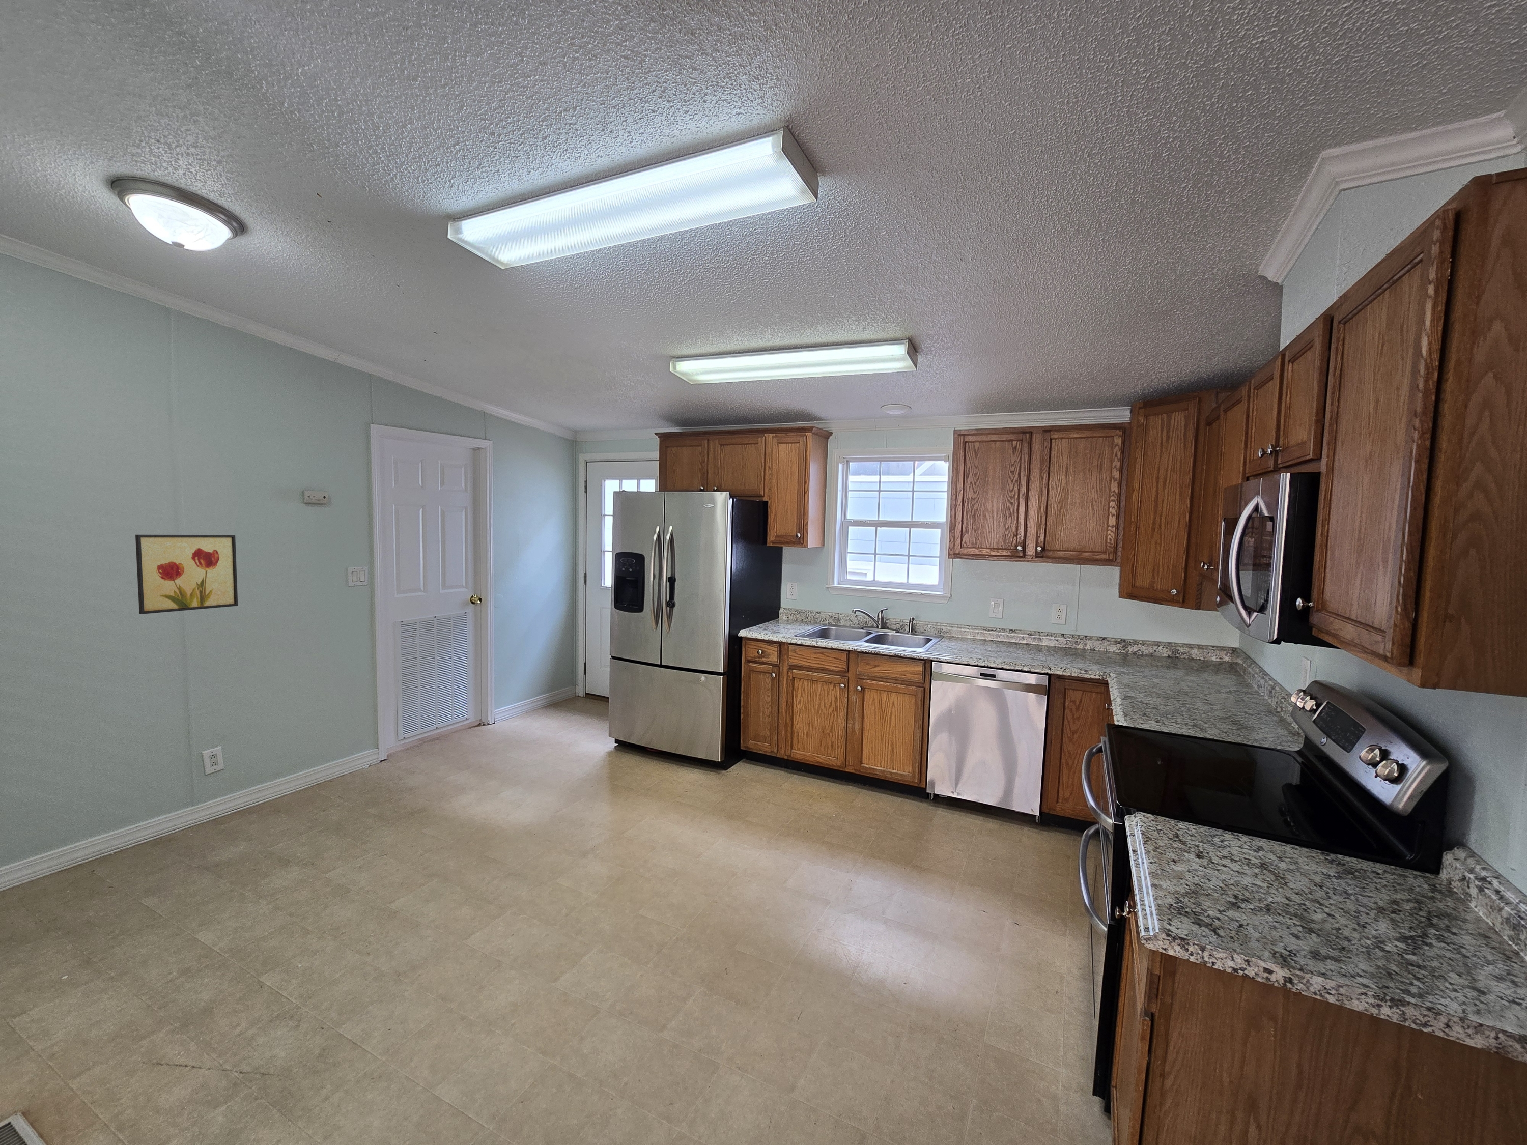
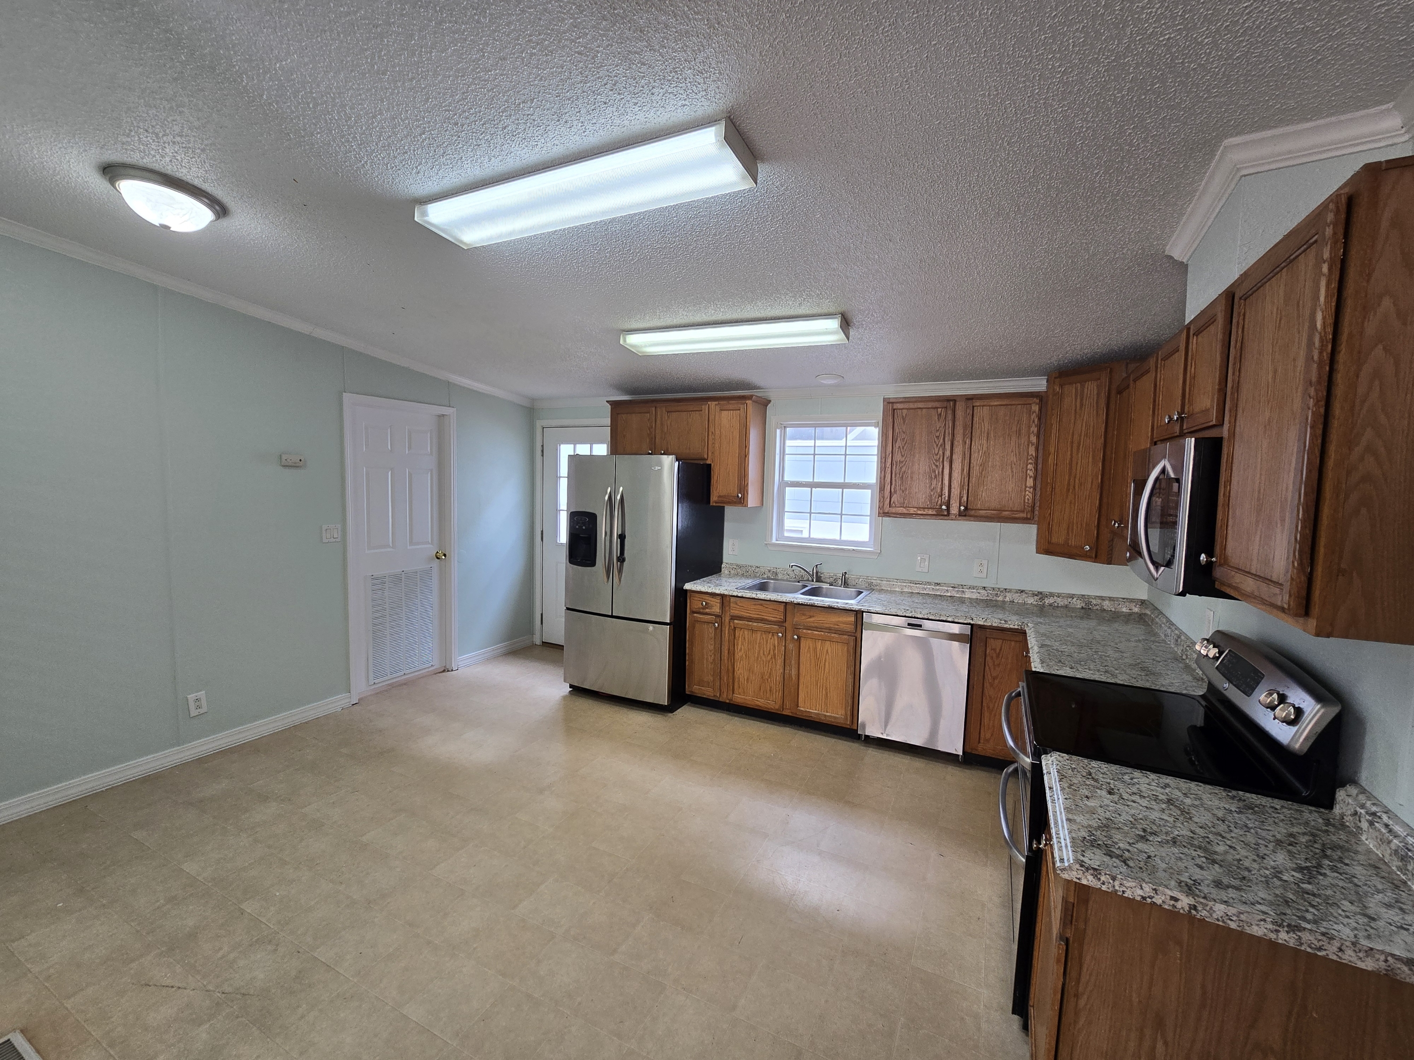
- wall art [135,534,238,615]
